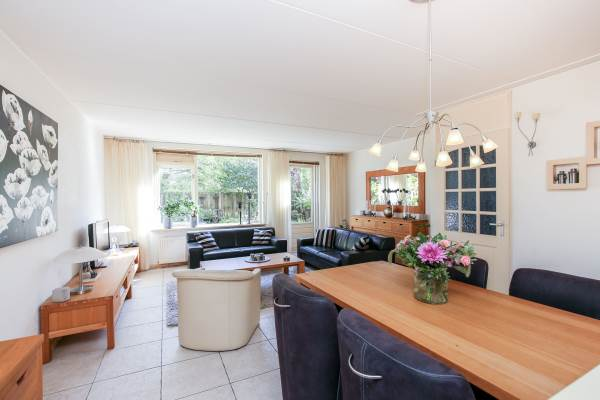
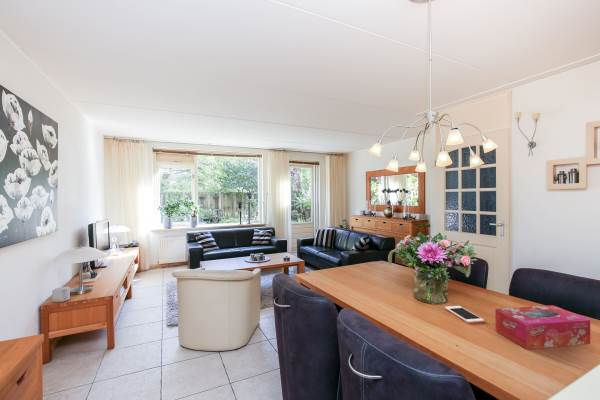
+ cell phone [444,305,485,324]
+ tissue box [494,304,591,350]
